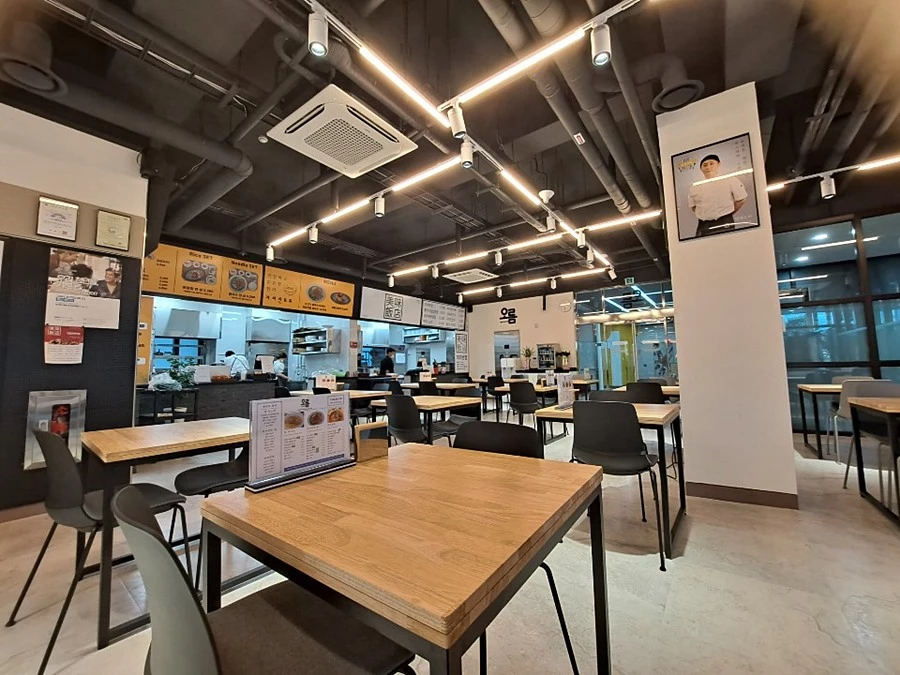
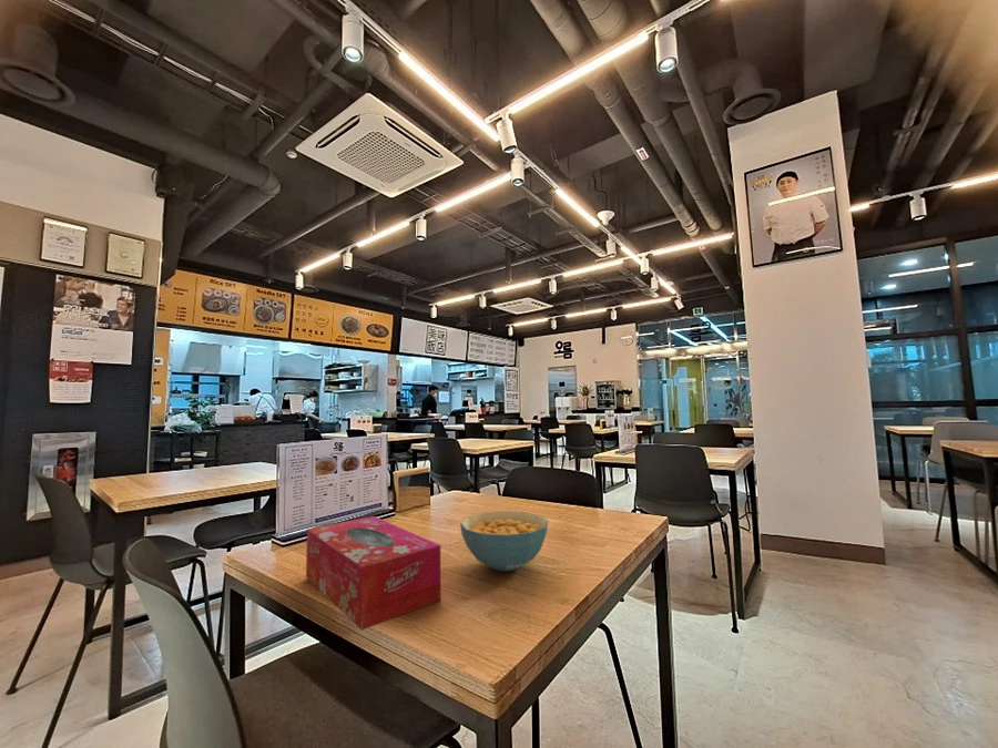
+ cereal bowl [459,510,549,572]
+ tissue box [305,515,442,632]
